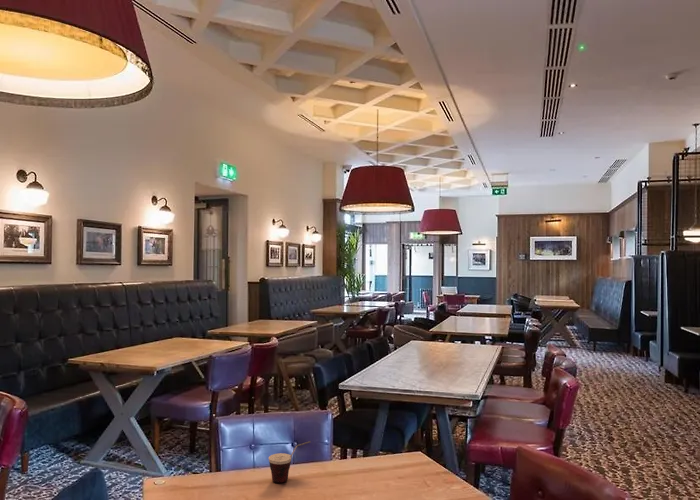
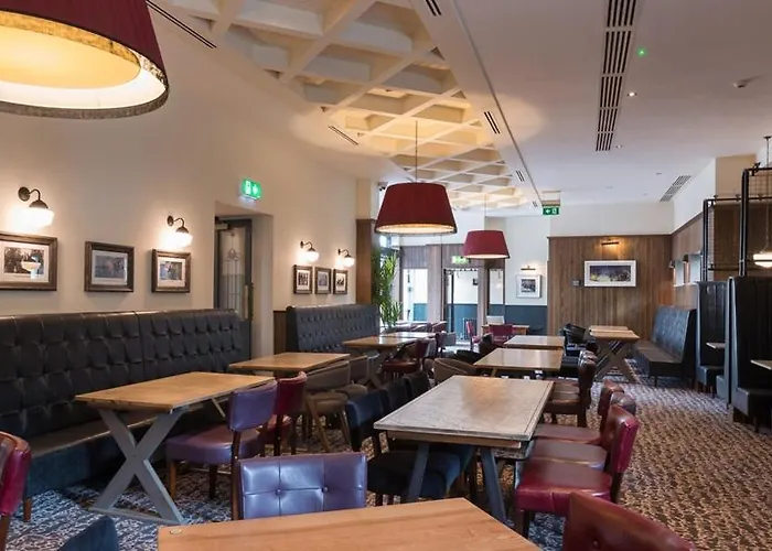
- cup [268,440,312,483]
